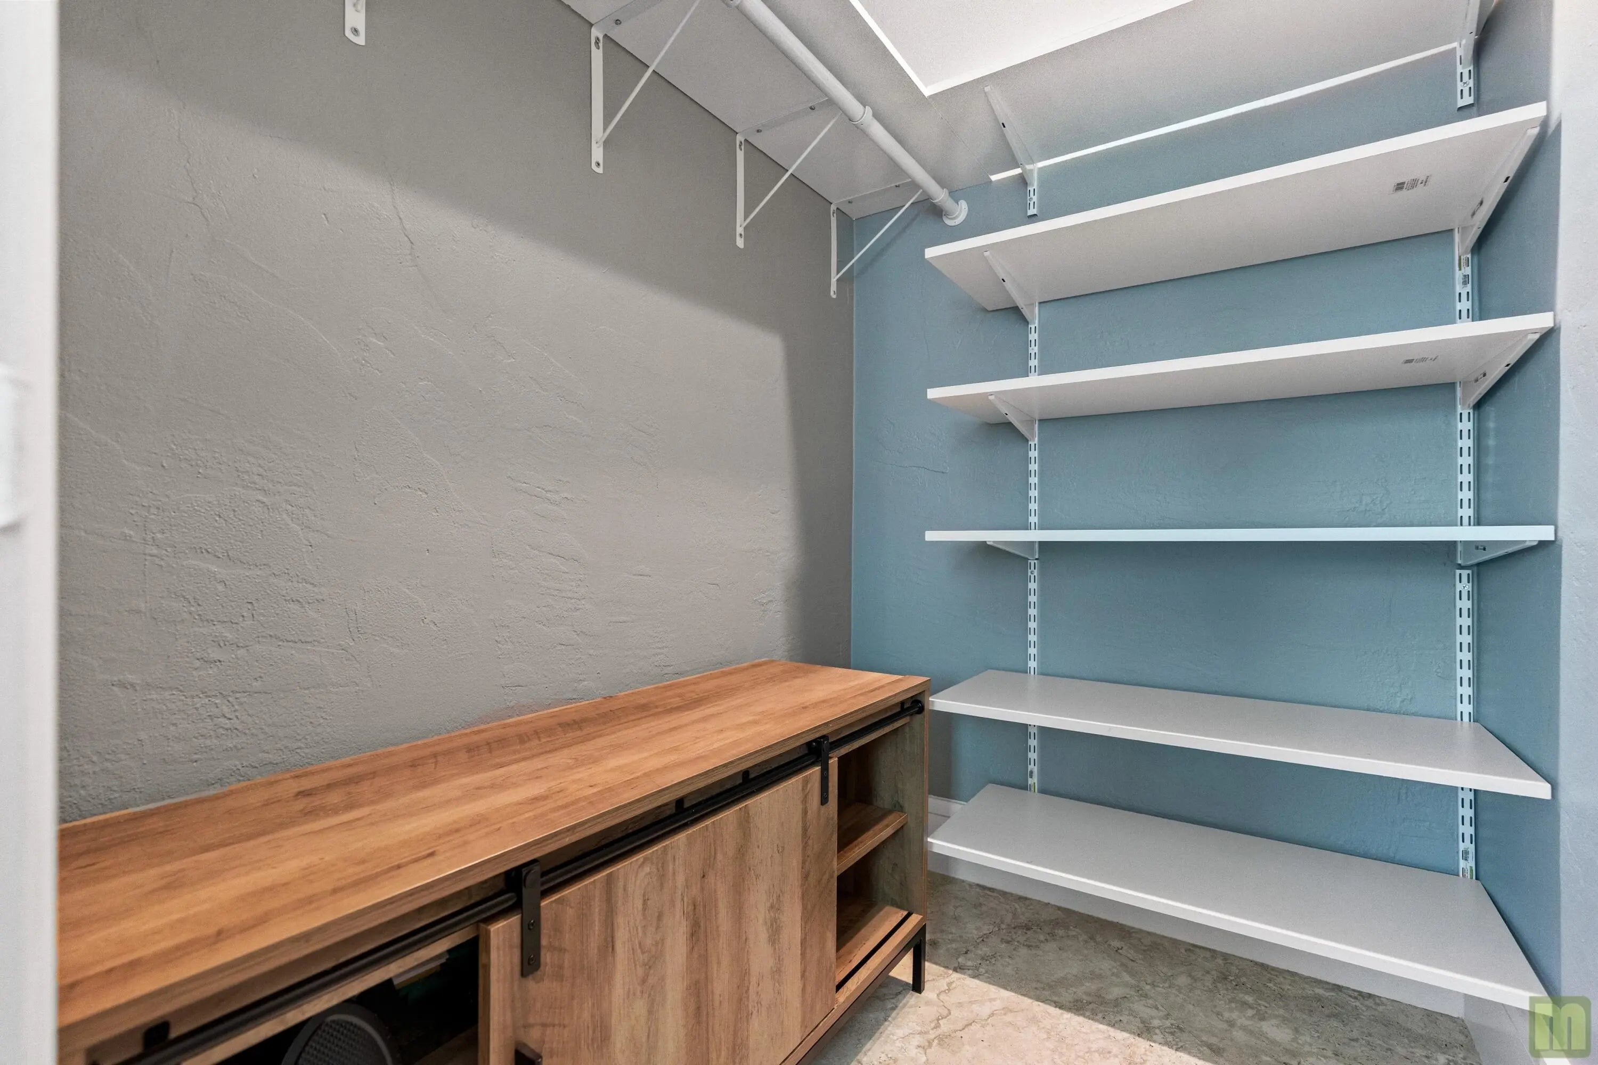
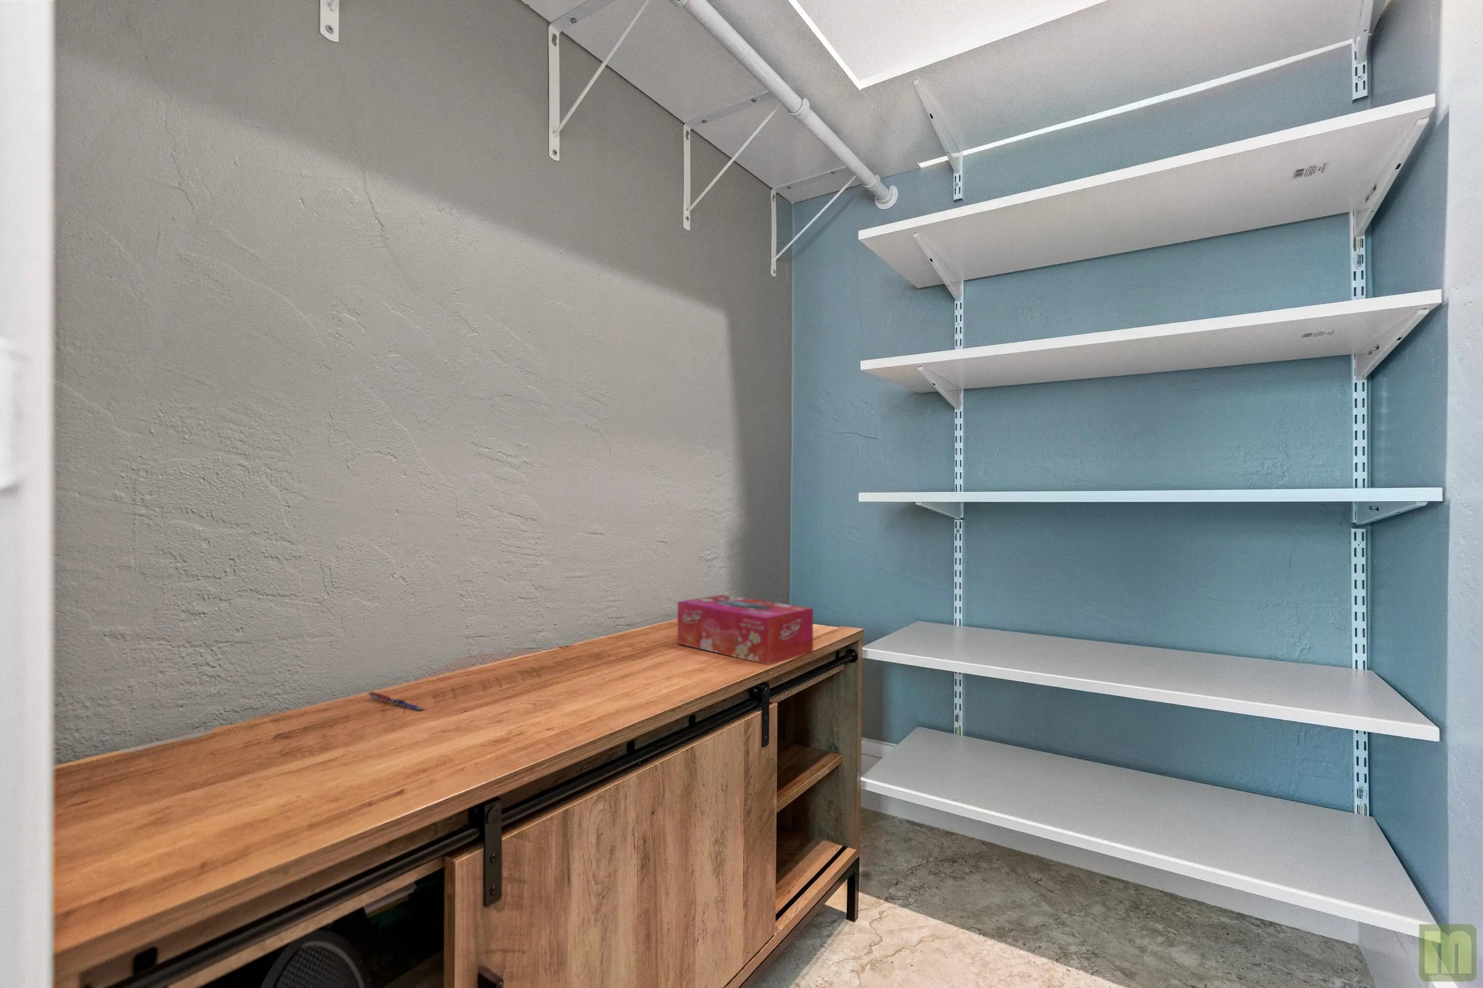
+ tissue box [678,594,813,665]
+ pen [367,691,426,711]
